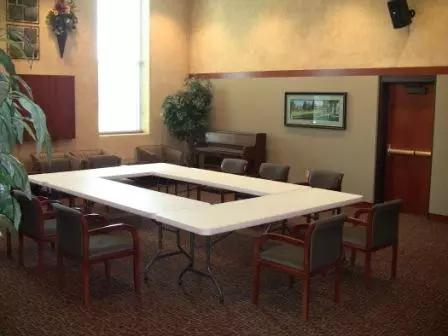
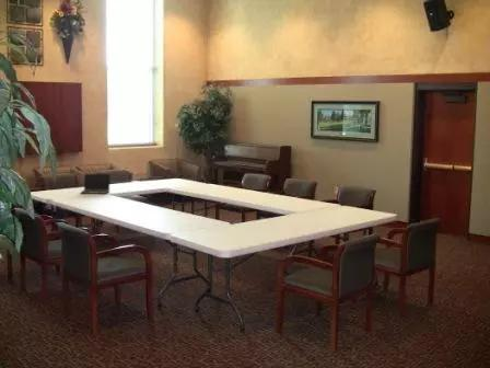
+ laptop computer [80,173,112,195]
